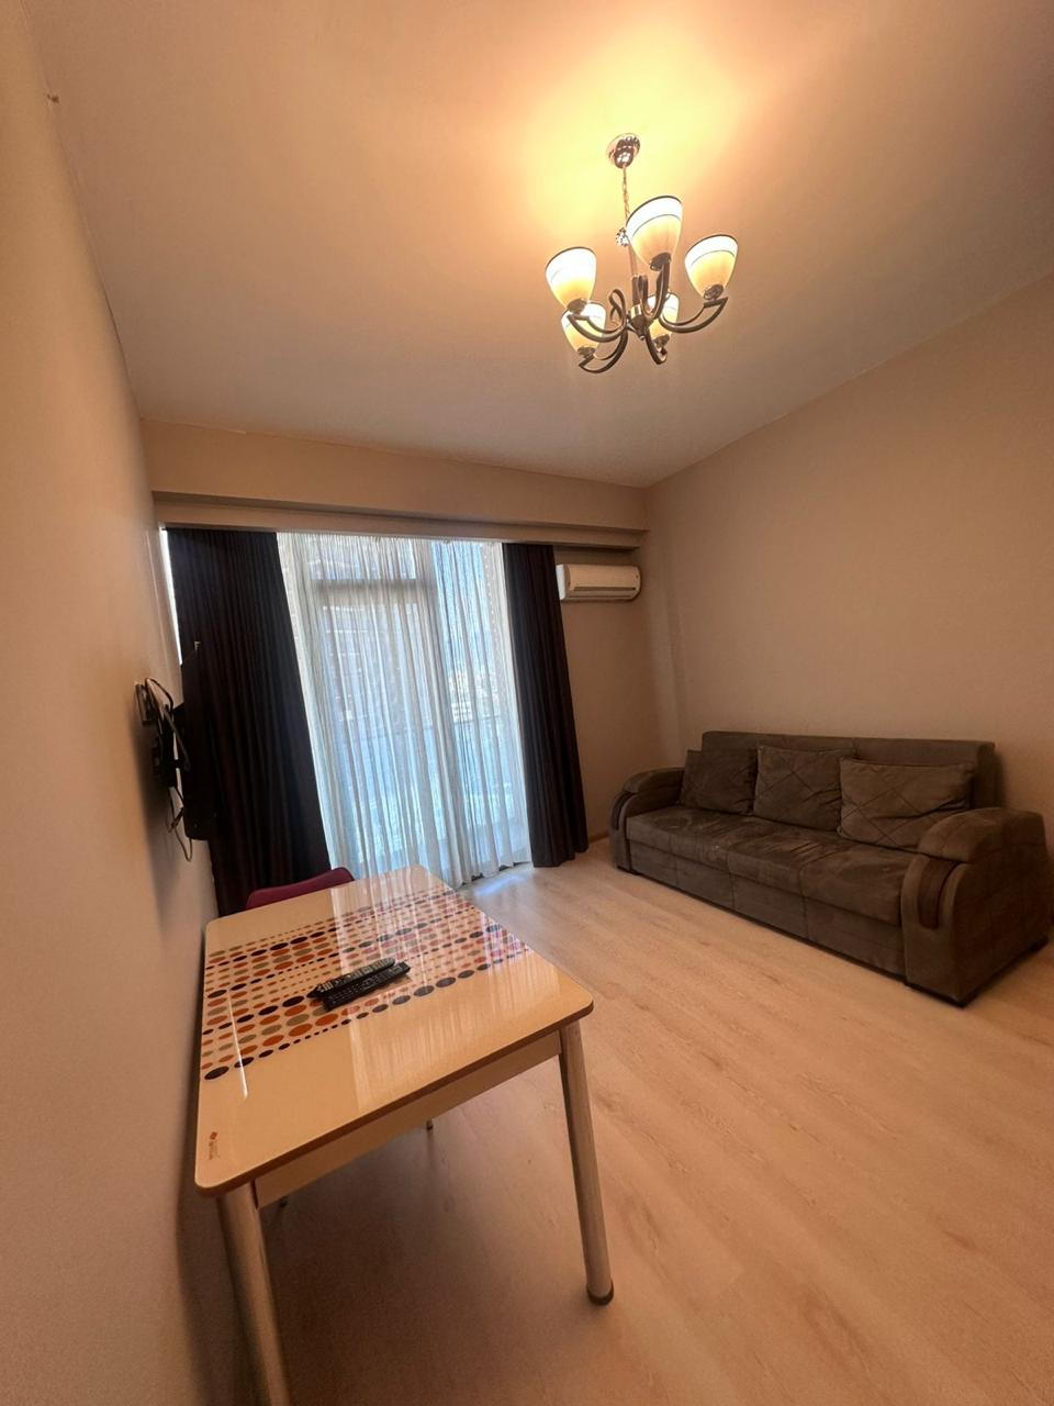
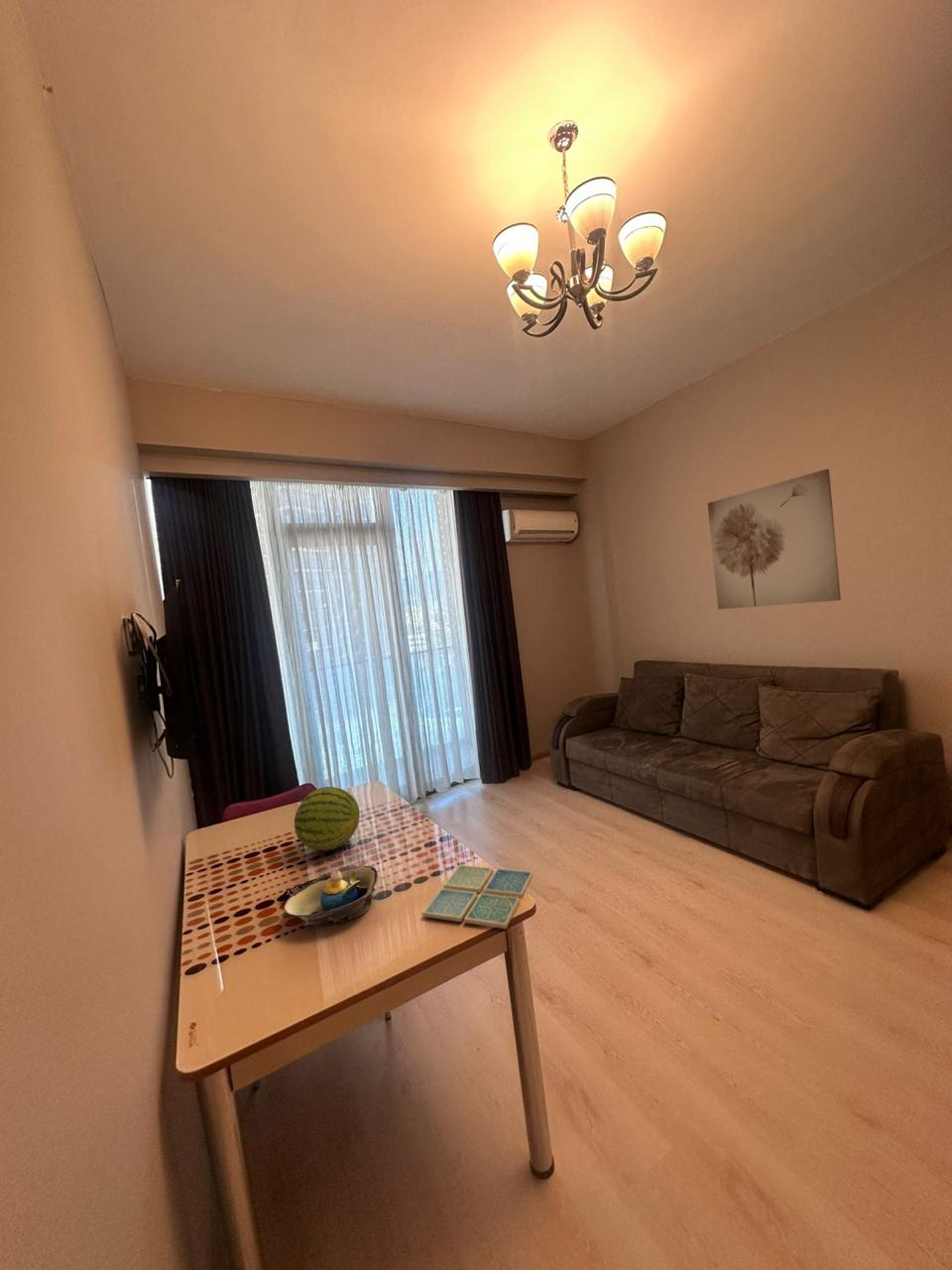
+ decorative bowl [283,864,379,928]
+ fruit [294,786,361,851]
+ wall art [707,468,842,610]
+ drink coaster [421,863,535,930]
